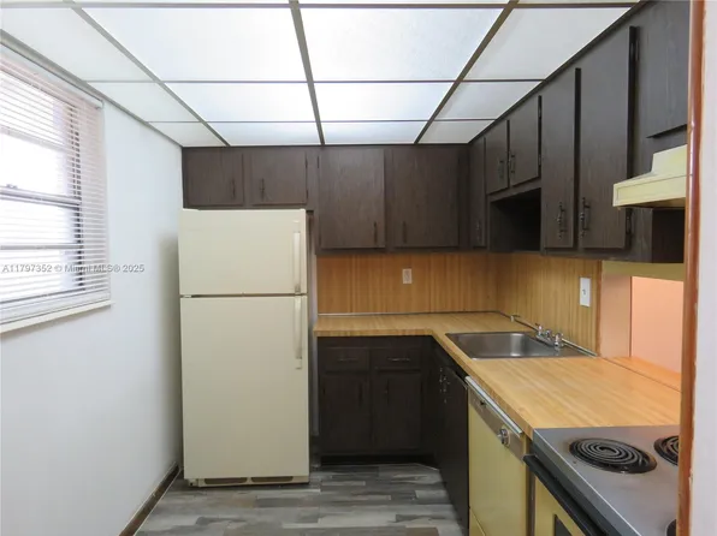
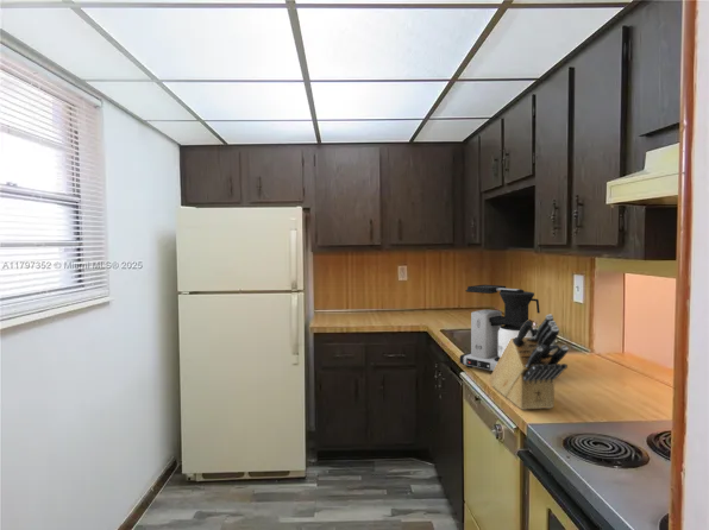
+ knife block [489,314,569,411]
+ coffee maker [459,284,541,372]
